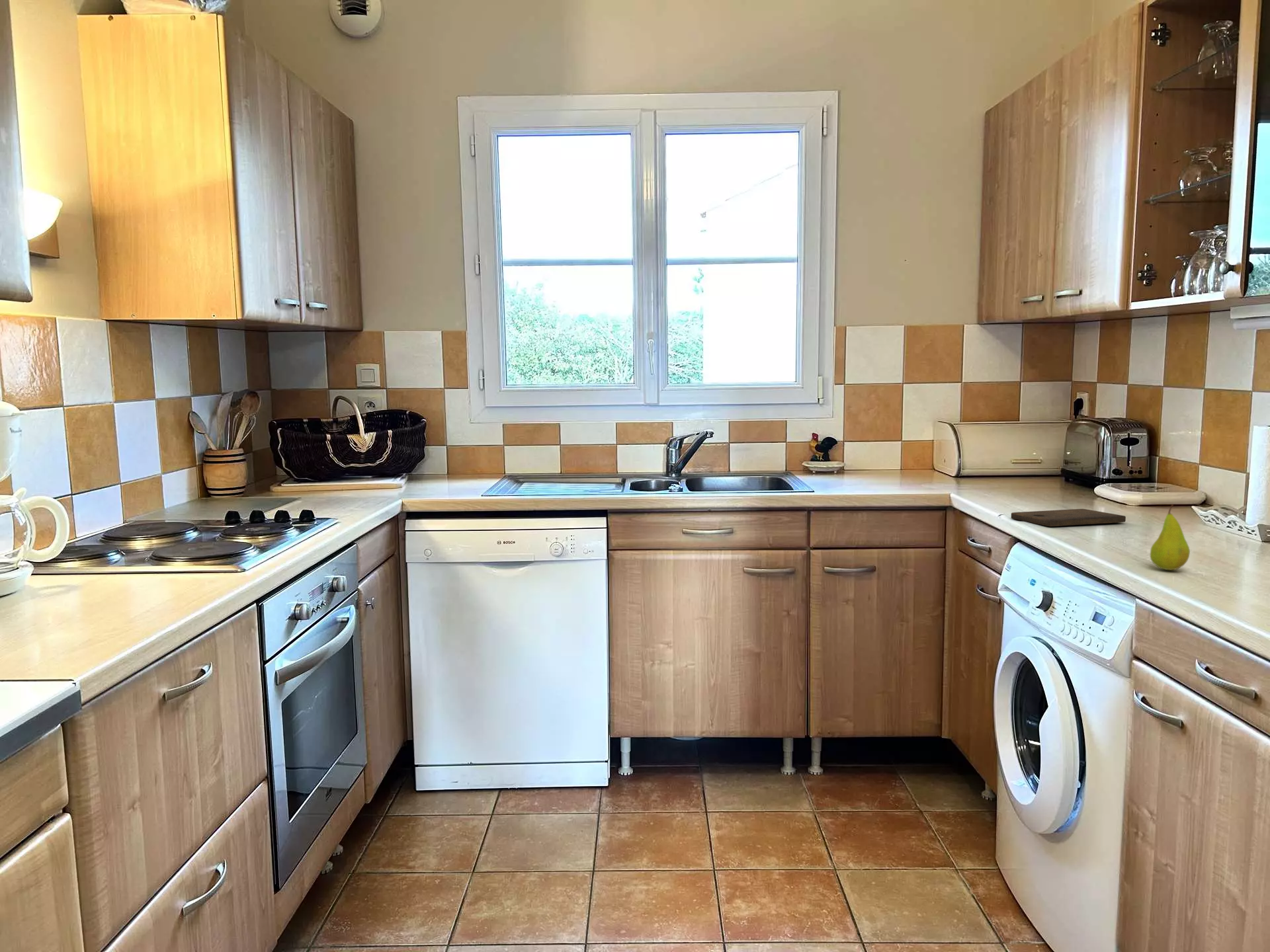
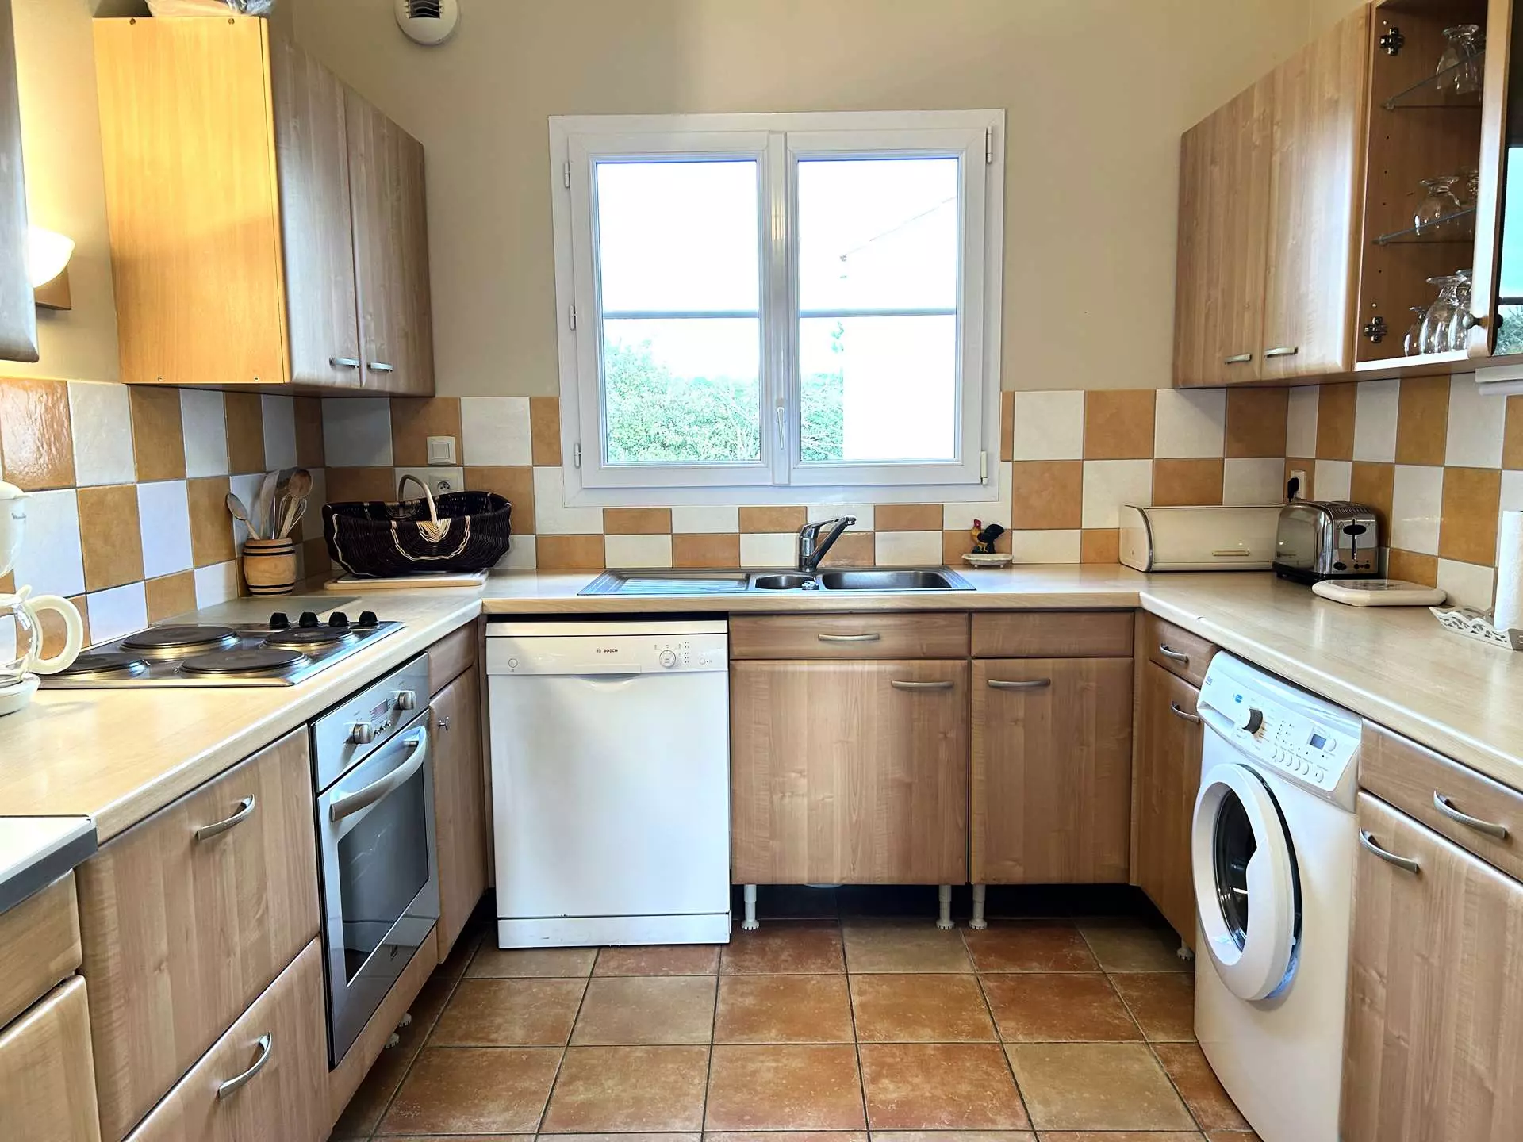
- fruit [1150,504,1191,571]
- cutting board [1011,508,1126,527]
